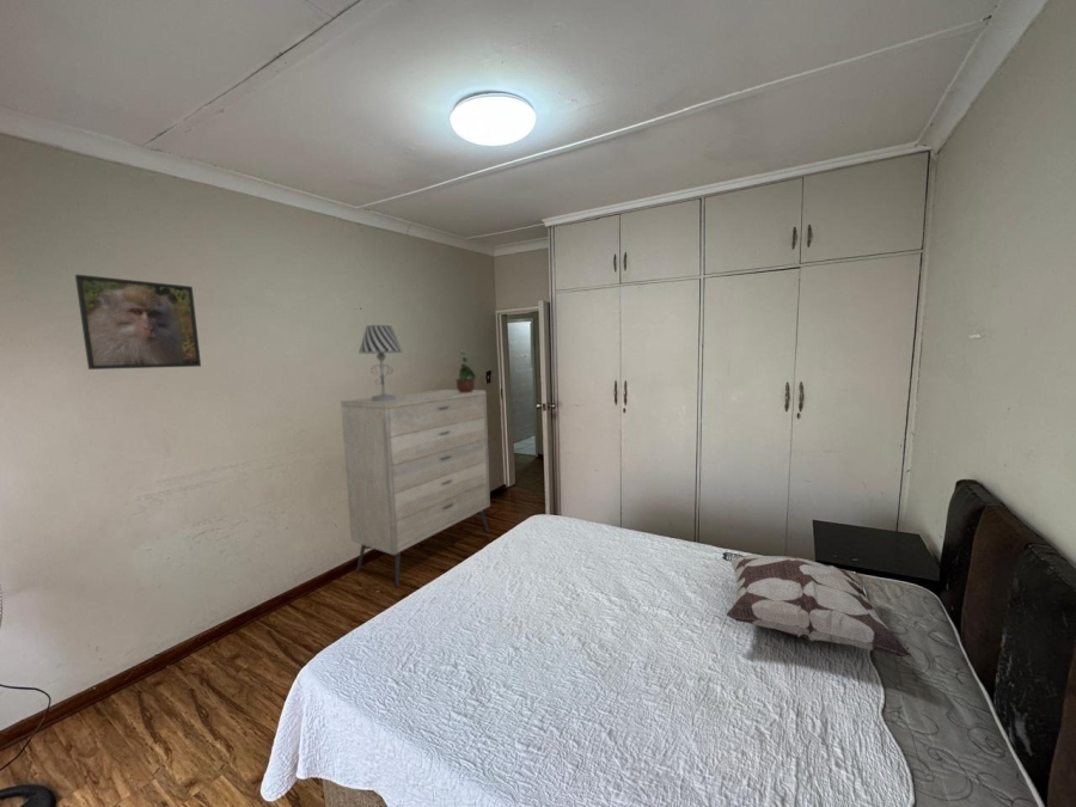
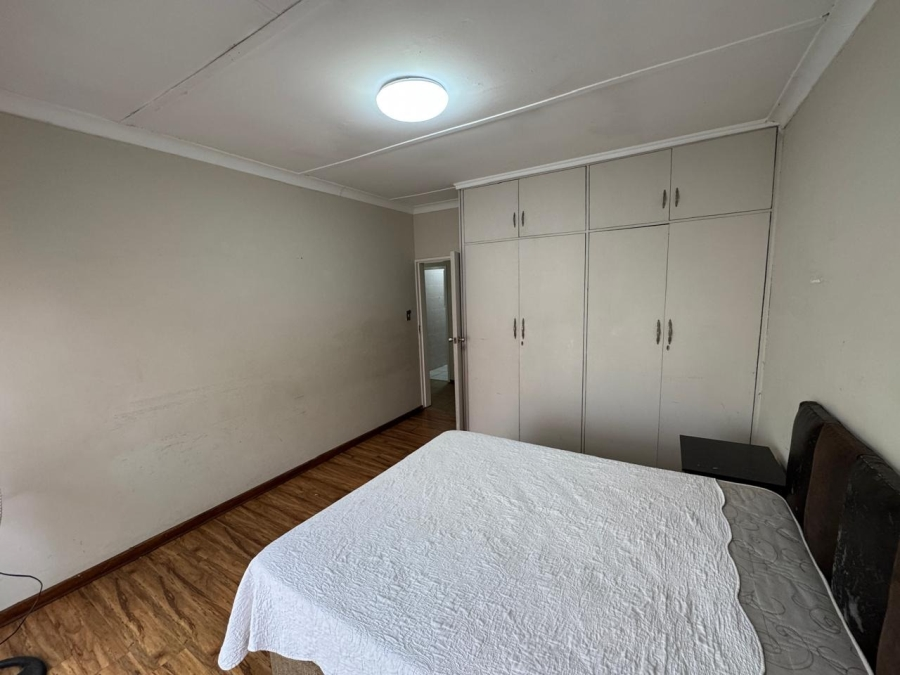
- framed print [74,274,202,371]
- potted plant [452,350,477,392]
- decorative pillow [721,551,912,658]
- table lamp [357,324,404,402]
- dresser [340,389,491,588]
